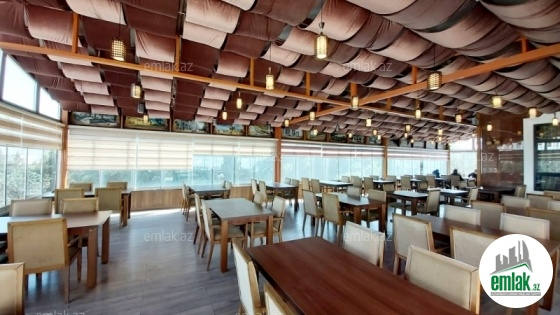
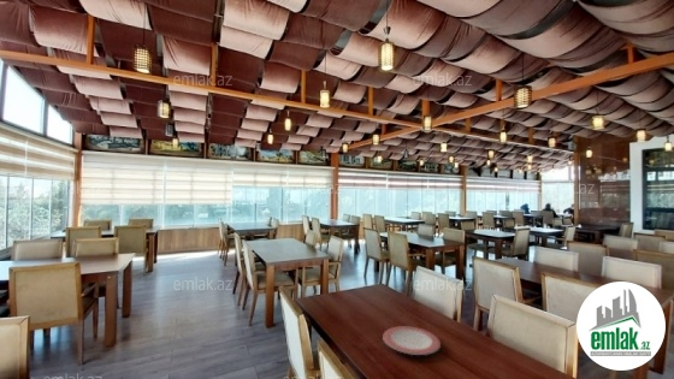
+ plate [382,325,442,356]
